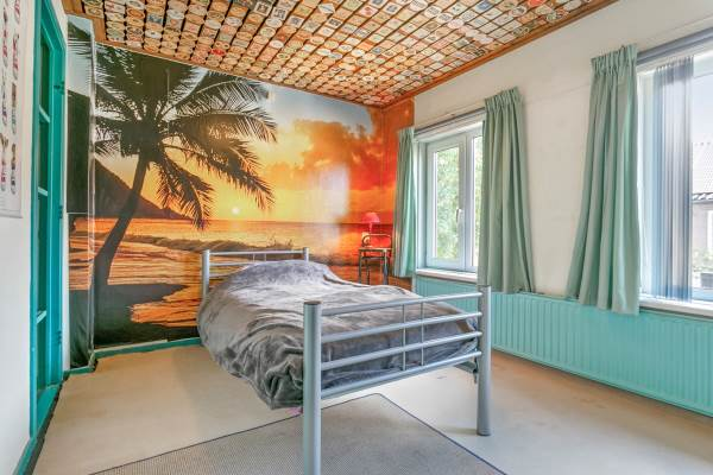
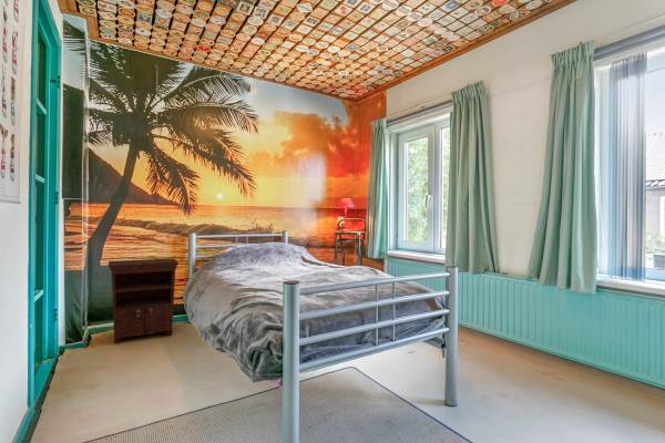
+ nightstand [108,257,180,344]
